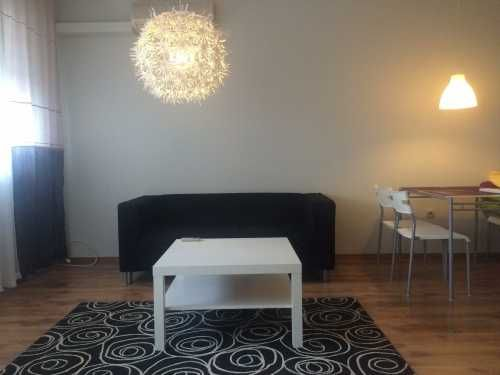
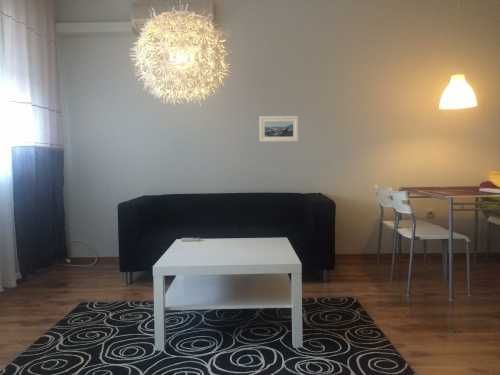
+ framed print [258,115,299,143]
